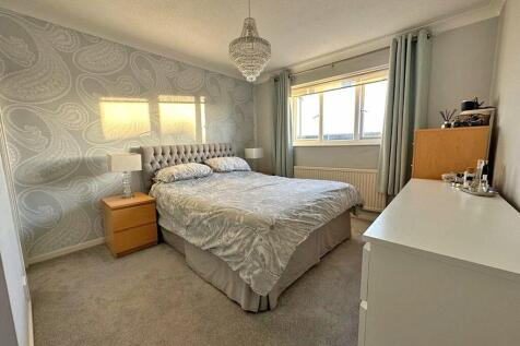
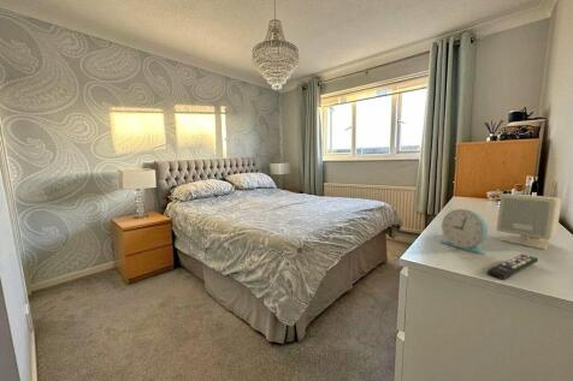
+ alarm clock [439,208,489,255]
+ speaker [496,192,563,251]
+ remote control [486,254,539,281]
